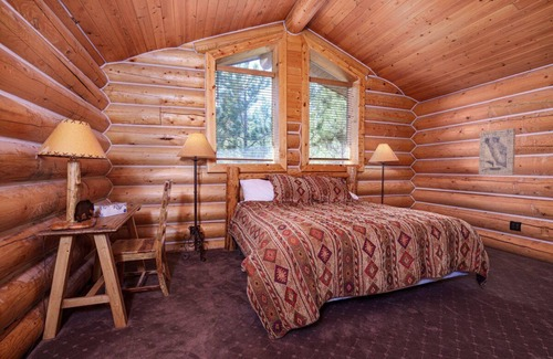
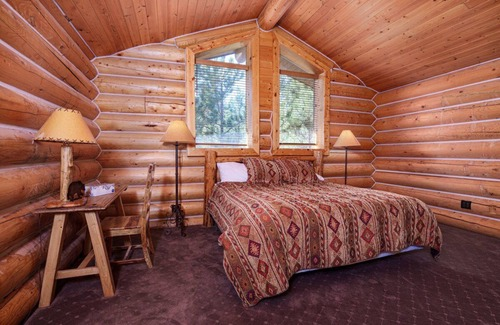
- wall art [478,127,517,177]
